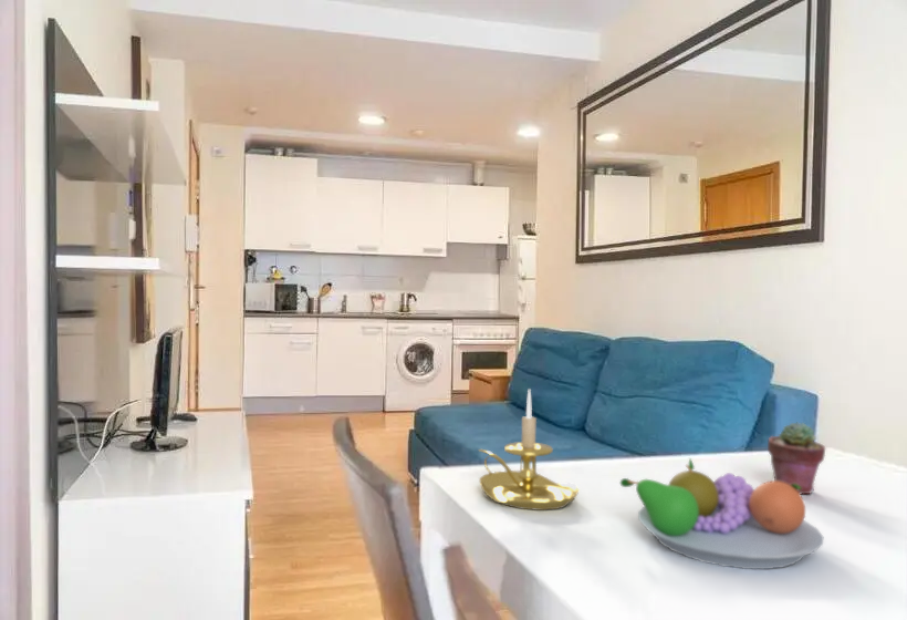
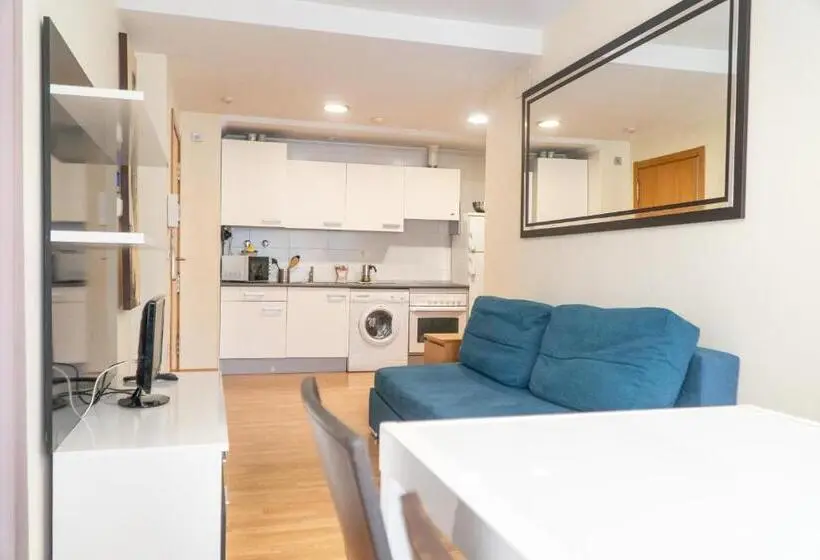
- potted succulent [767,422,826,495]
- fruit bowl [619,457,824,570]
- candle holder [477,388,581,512]
